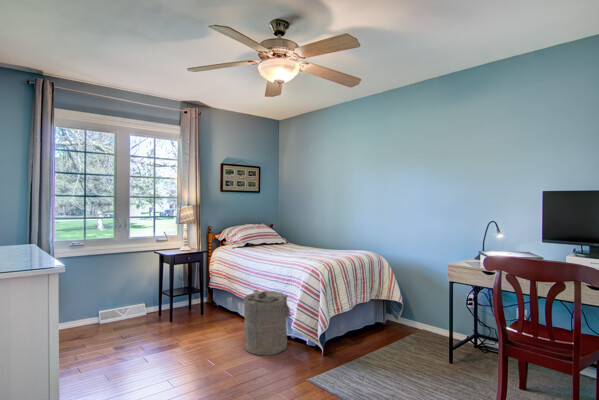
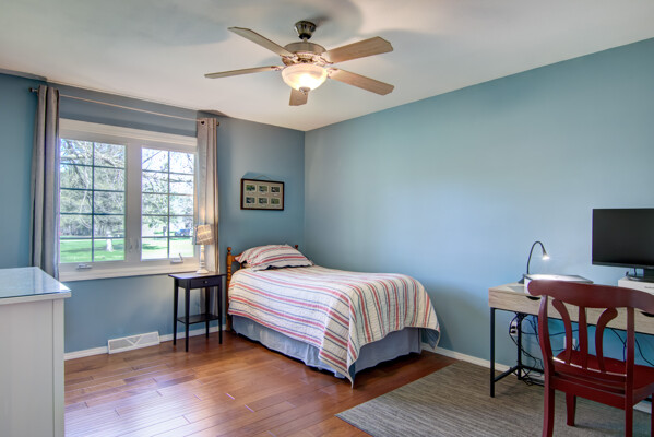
- laundry hamper [243,289,293,356]
